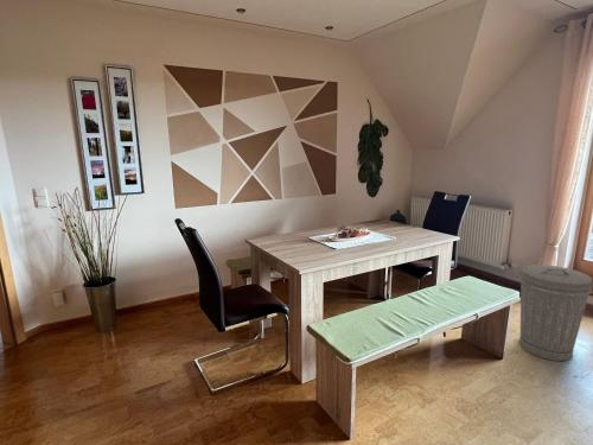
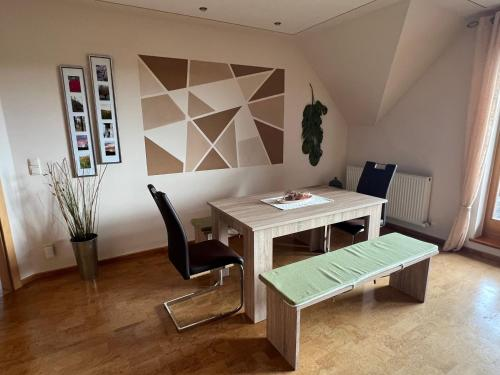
- trash can [518,263,593,362]
